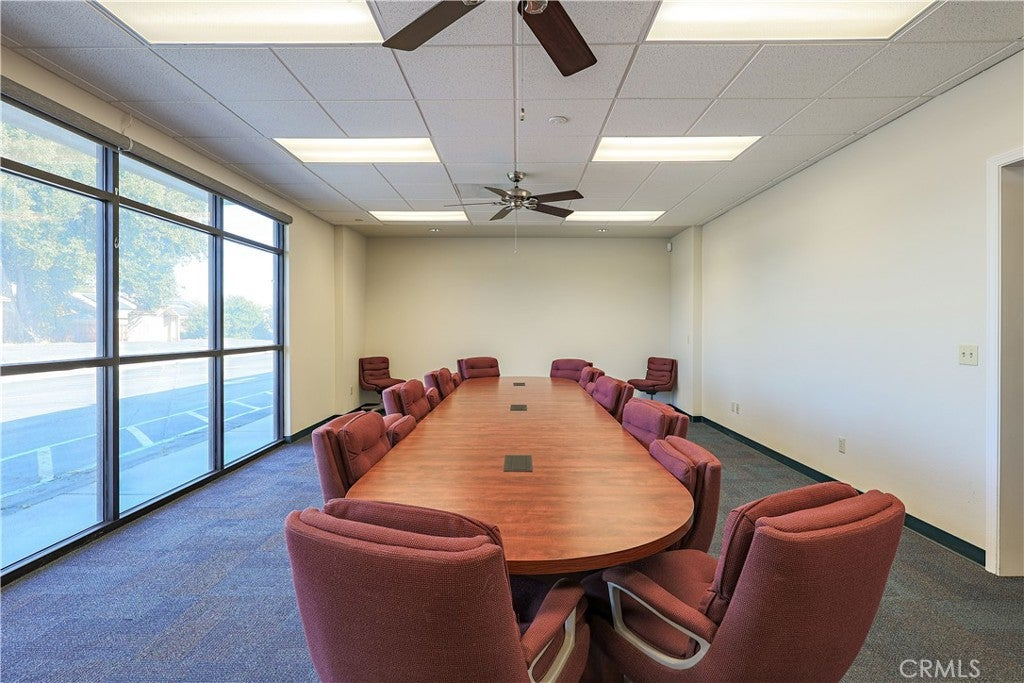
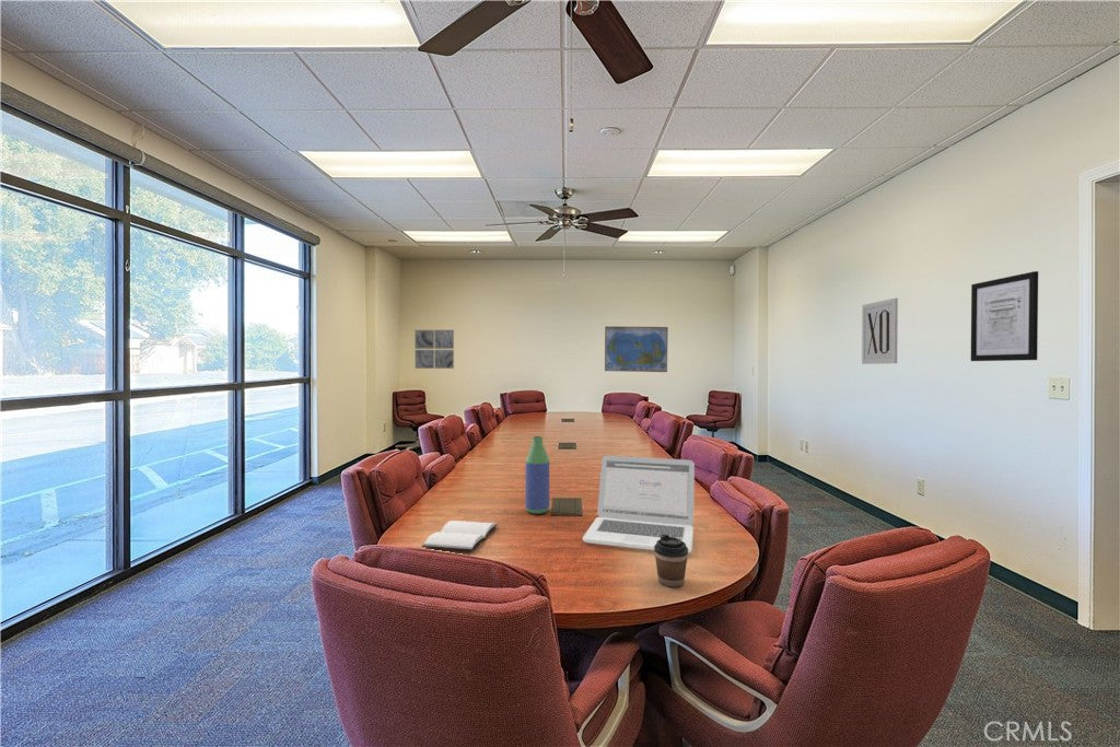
+ book [421,520,499,552]
+ wall art [970,270,1039,362]
+ bottle [525,435,550,515]
+ wall art [413,329,455,370]
+ world map [604,326,669,373]
+ wall art [861,297,899,365]
+ laptop [582,455,696,555]
+ coffee cup [653,534,689,587]
